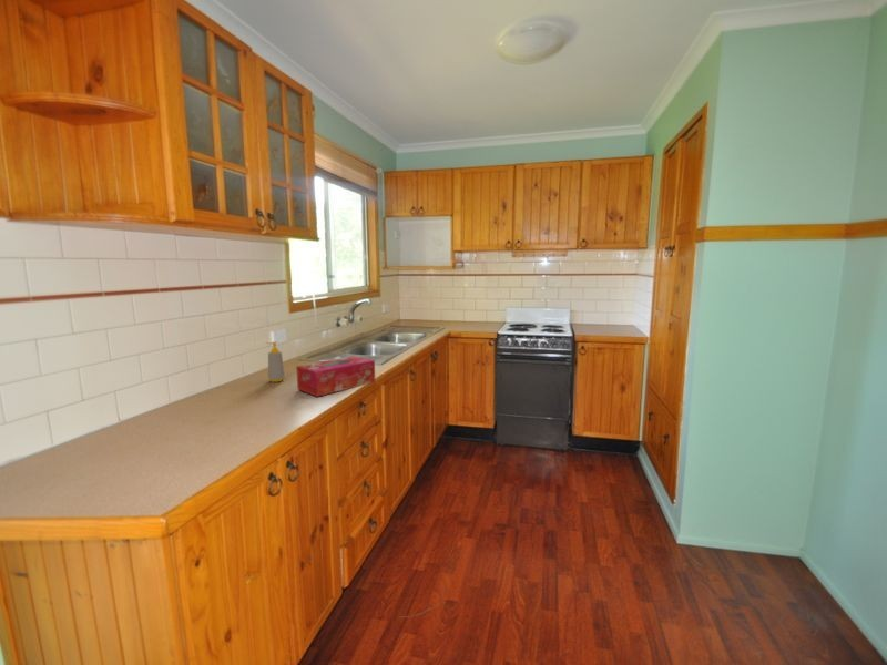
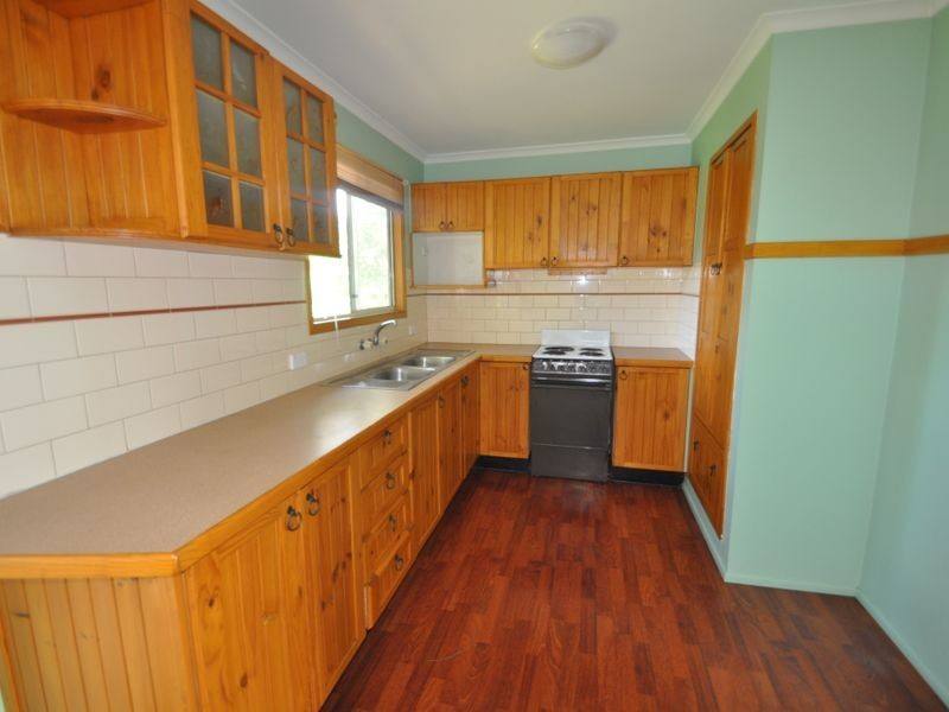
- soap bottle [265,340,286,383]
- tissue box [295,355,376,398]
